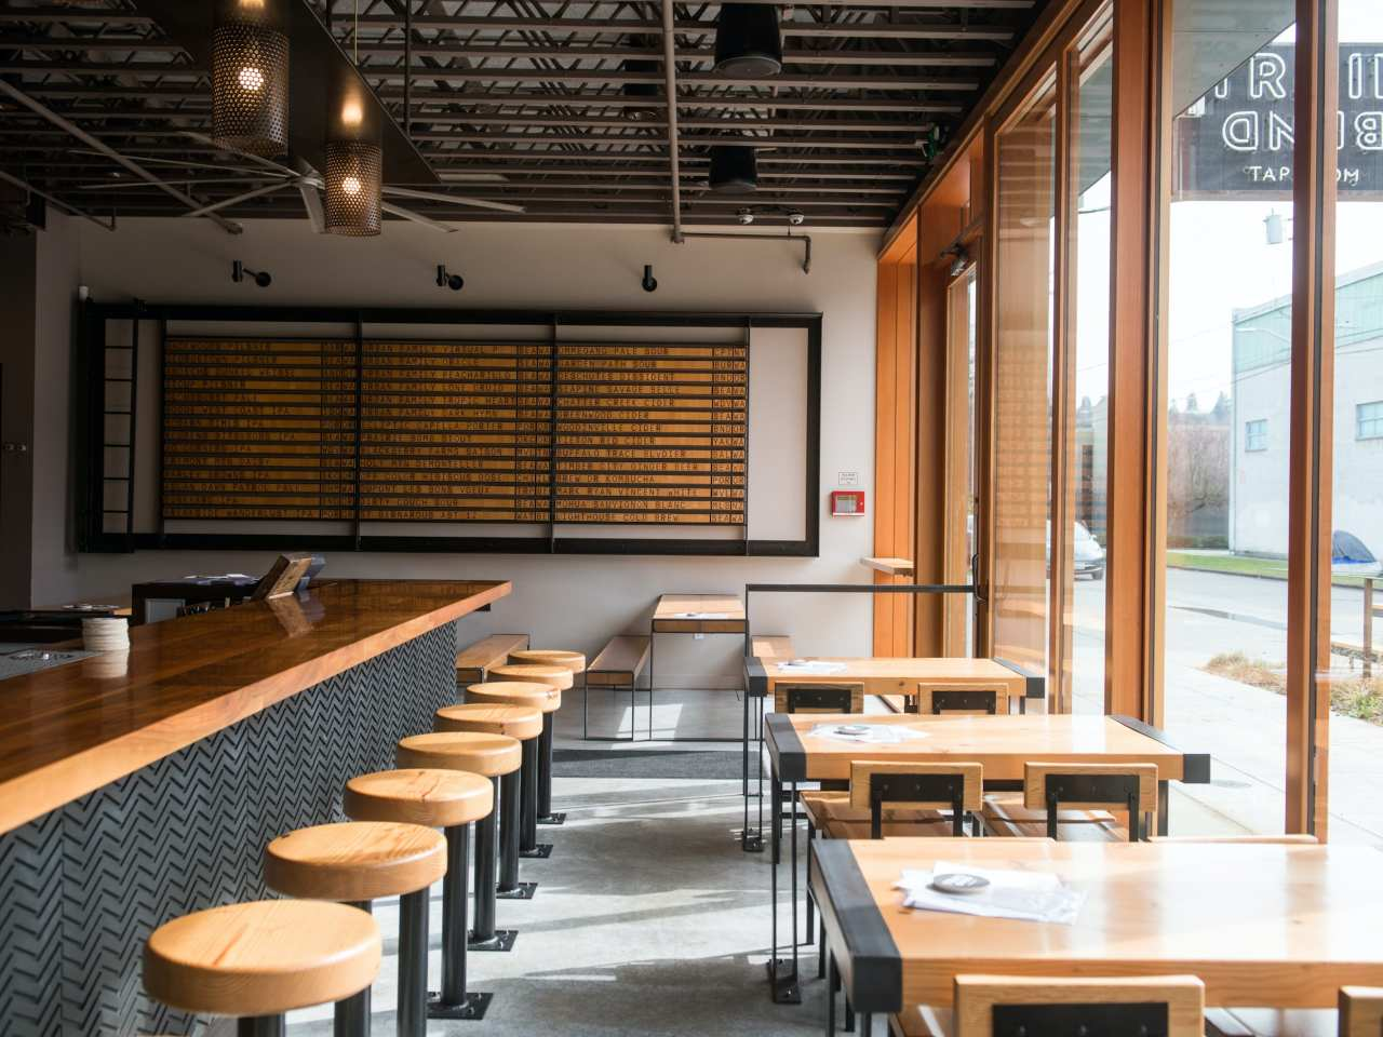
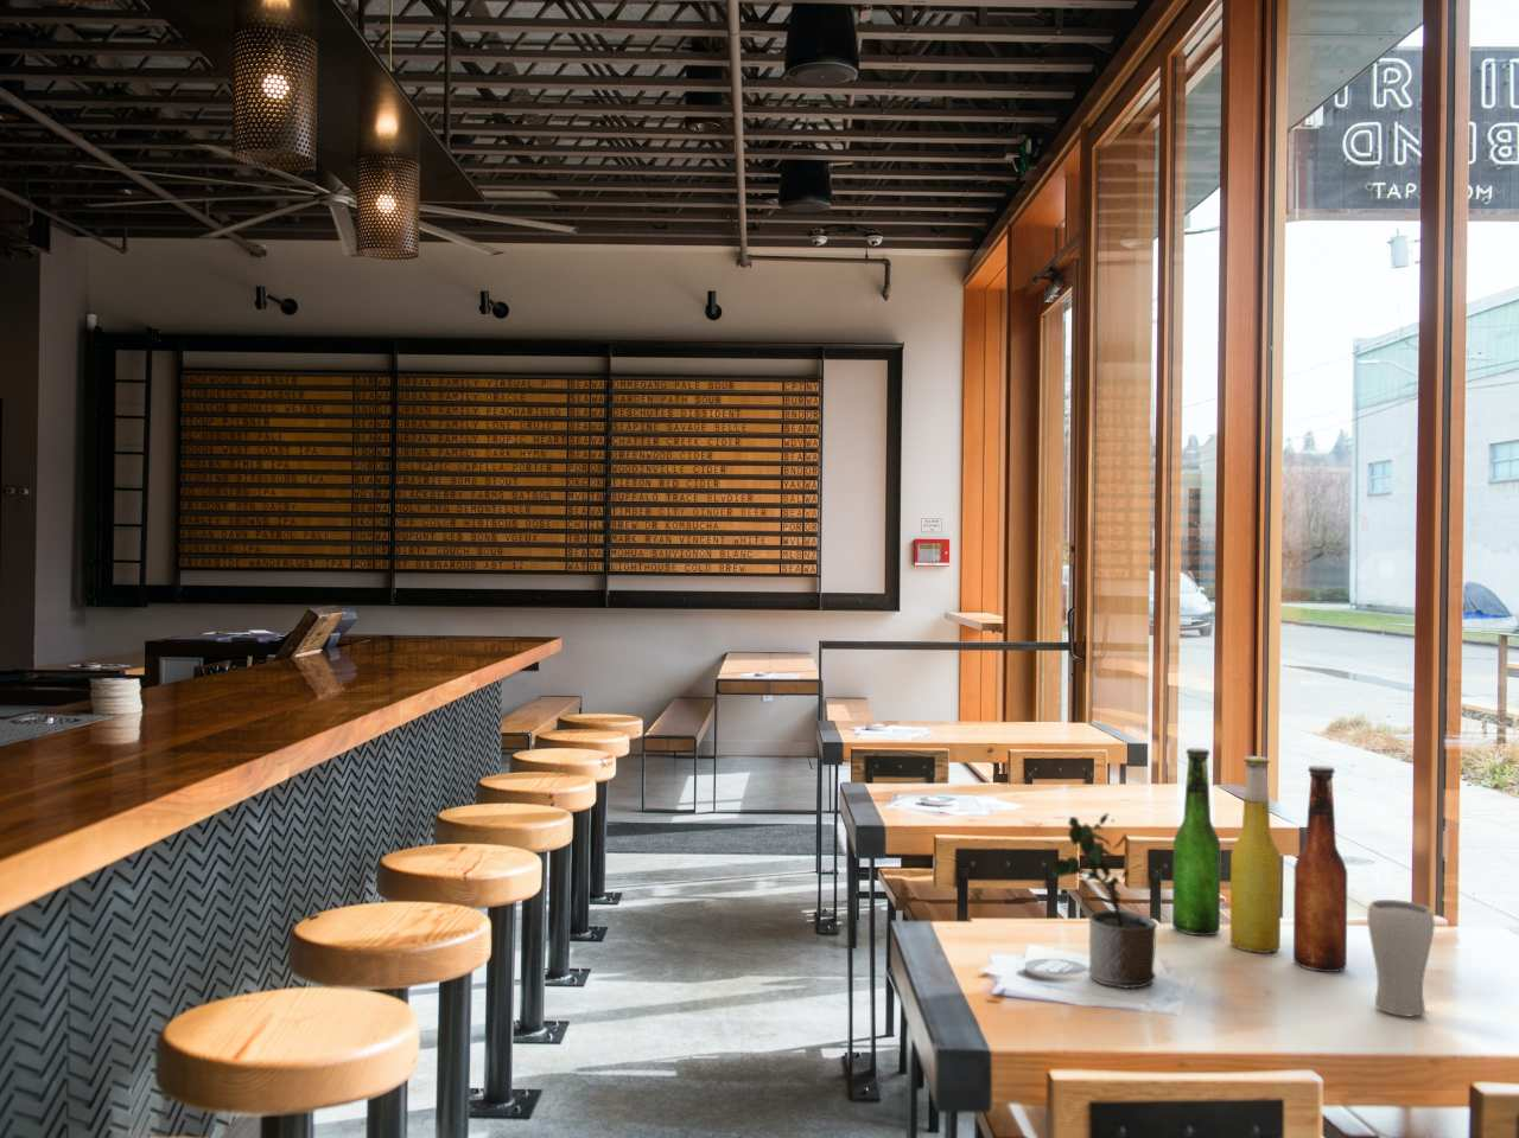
+ potted plant [1053,812,1158,990]
+ beer bottle [1171,747,1348,973]
+ drinking glass [1366,899,1436,1018]
